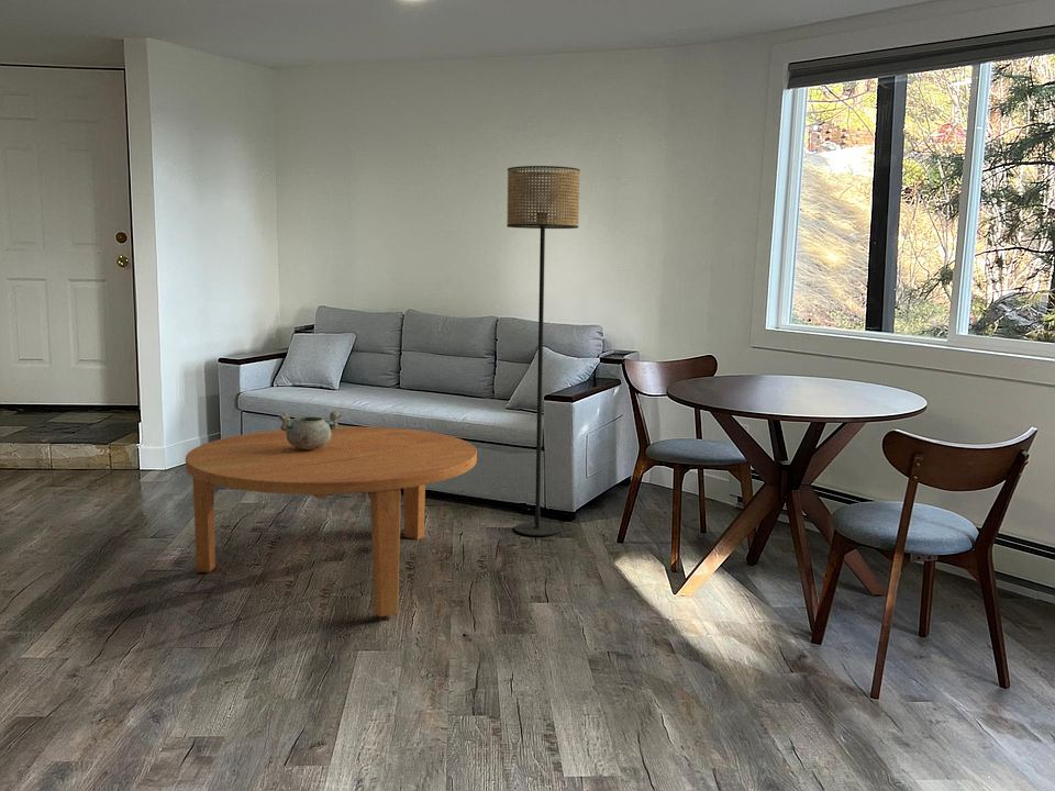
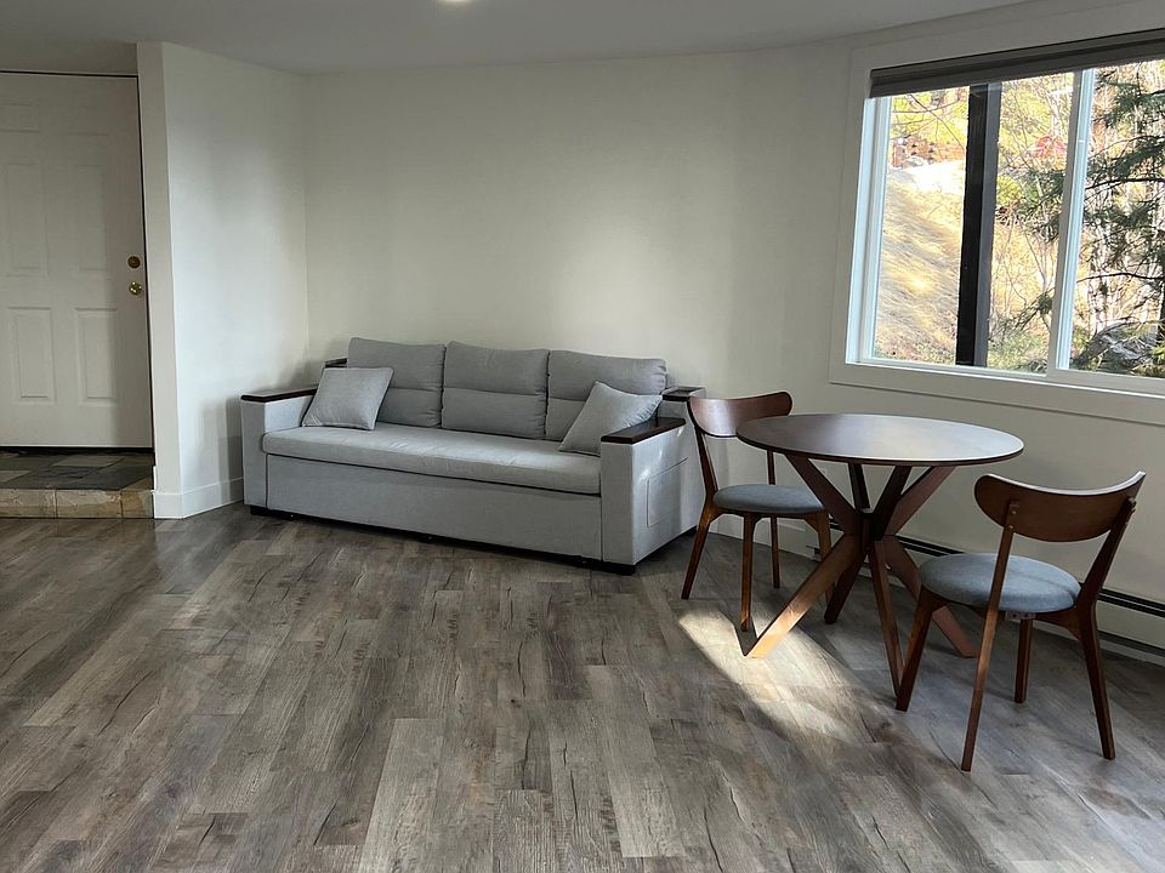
- decorative bowl [277,411,343,449]
- floor lamp [506,165,581,537]
- coffee table [185,425,478,617]
